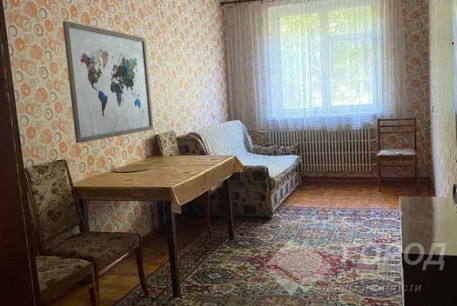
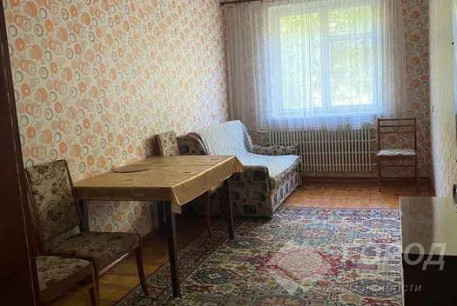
- wall art [62,20,154,144]
